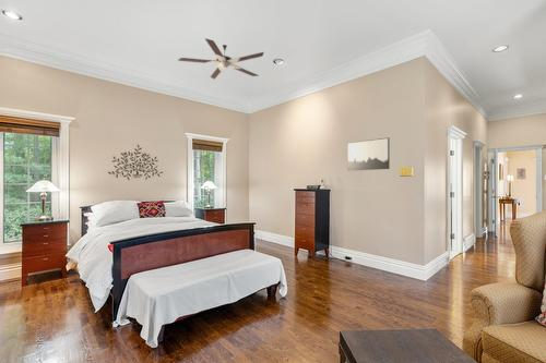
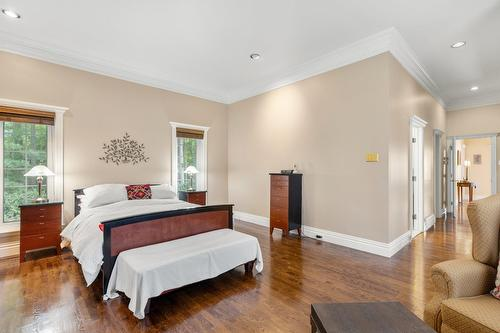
- ceiling fan [177,37,265,81]
- wall art [346,136,391,171]
